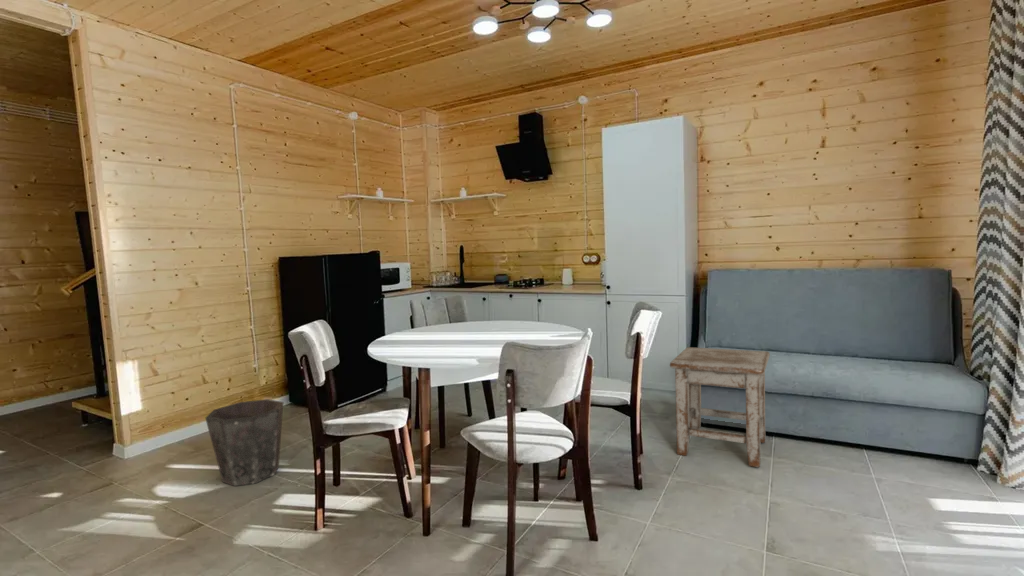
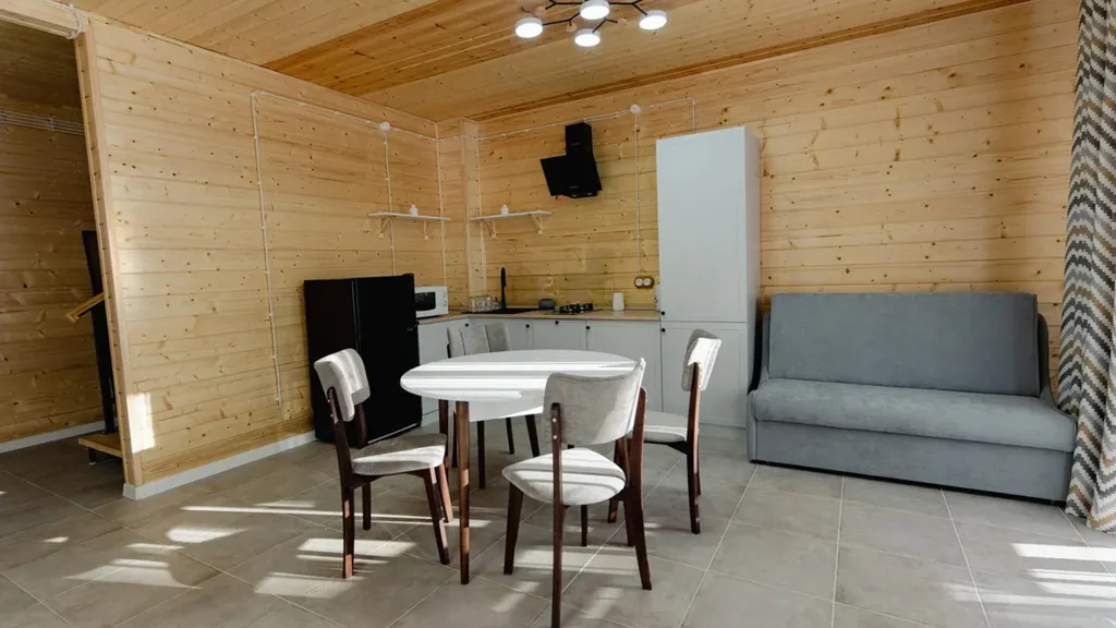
- waste bin [204,398,284,487]
- stool [669,346,771,468]
